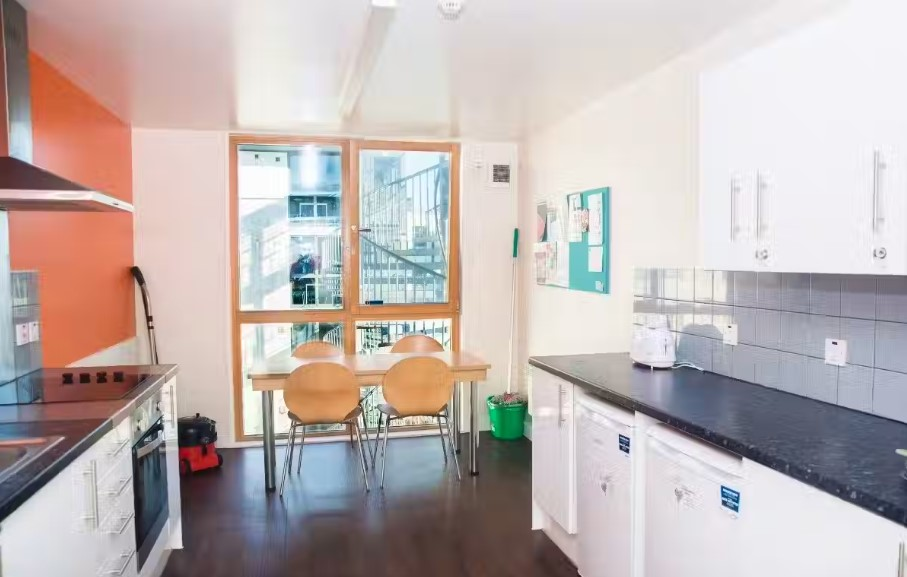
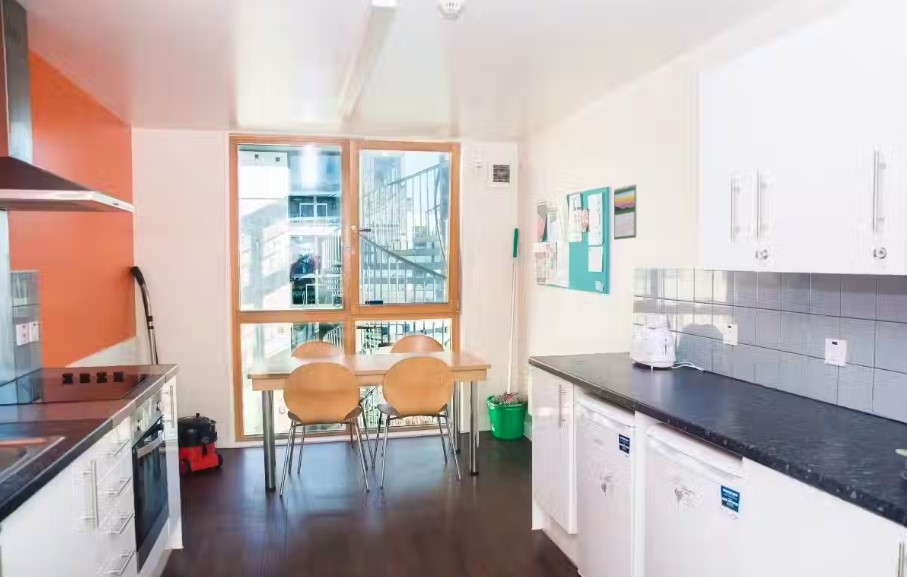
+ calendar [613,183,638,241]
